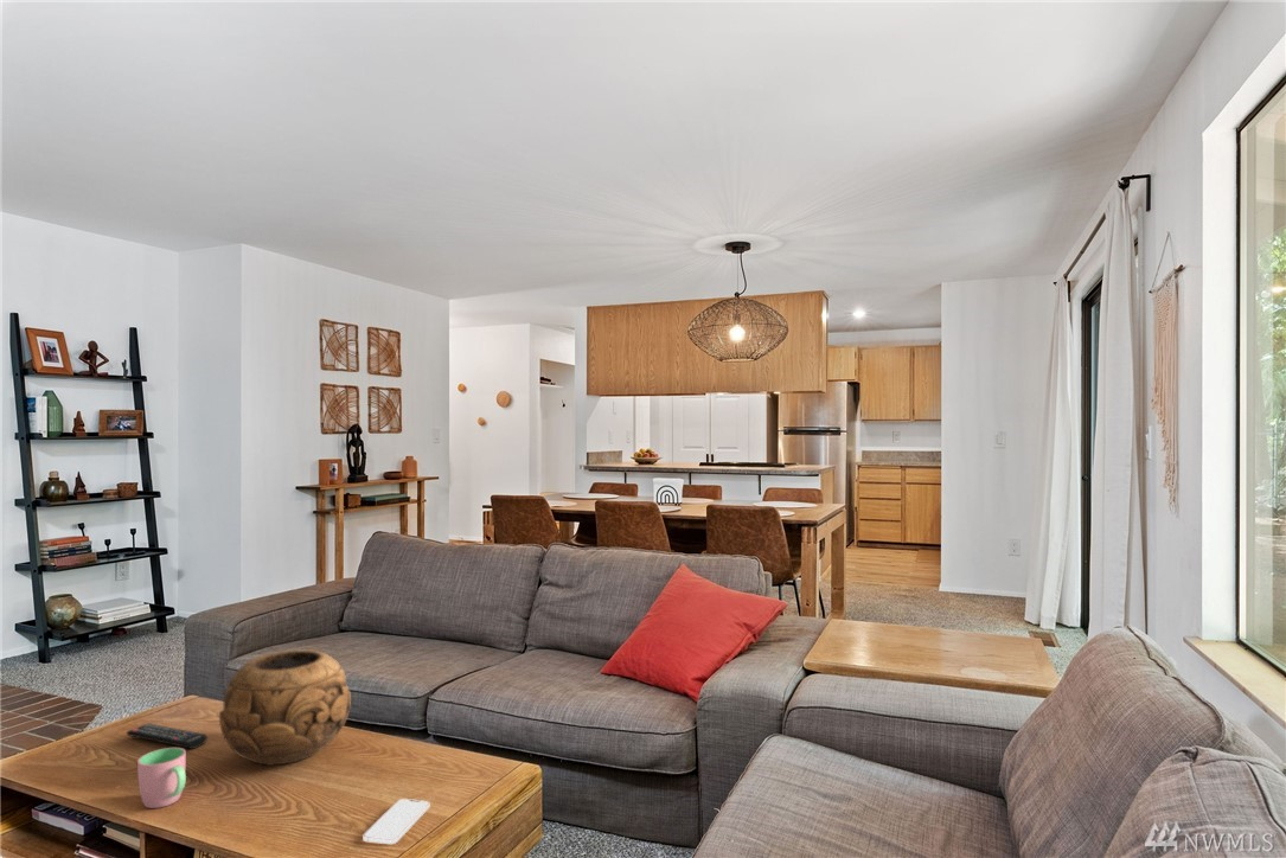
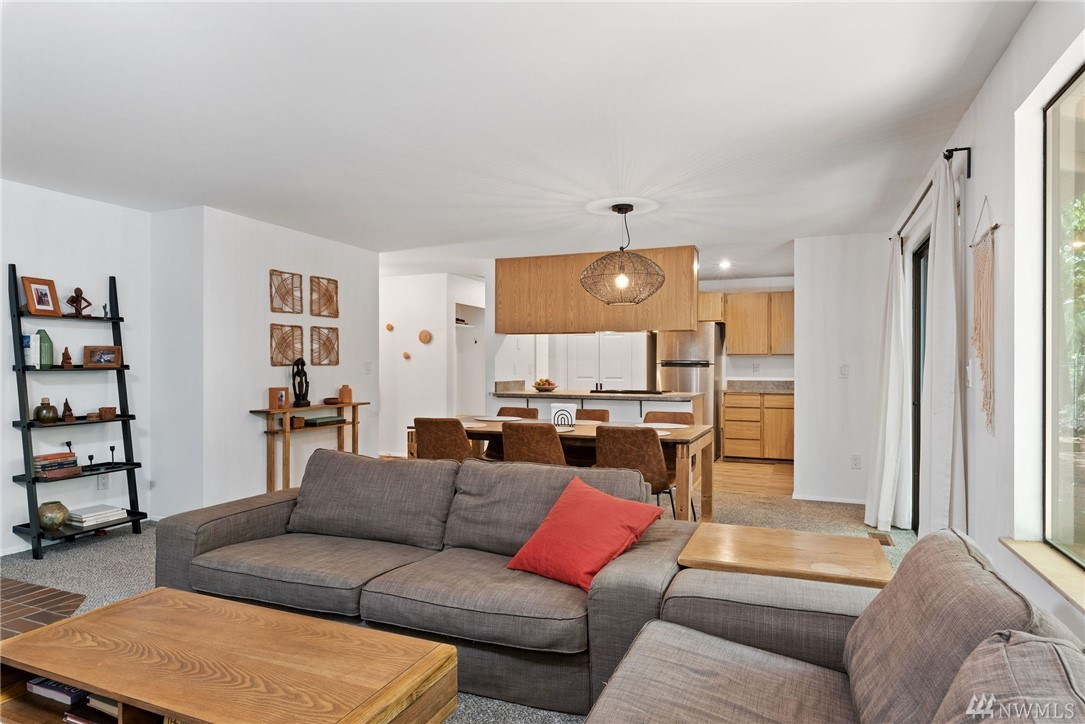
- remote control [126,723,209,750]
- decorative bowl [218,649,352,767]
- cup [136,747,187,809]
- smartphone [362,798,430,845]
